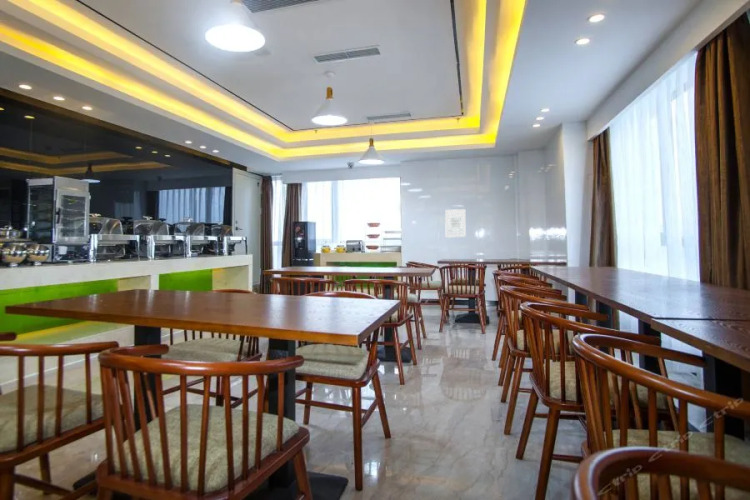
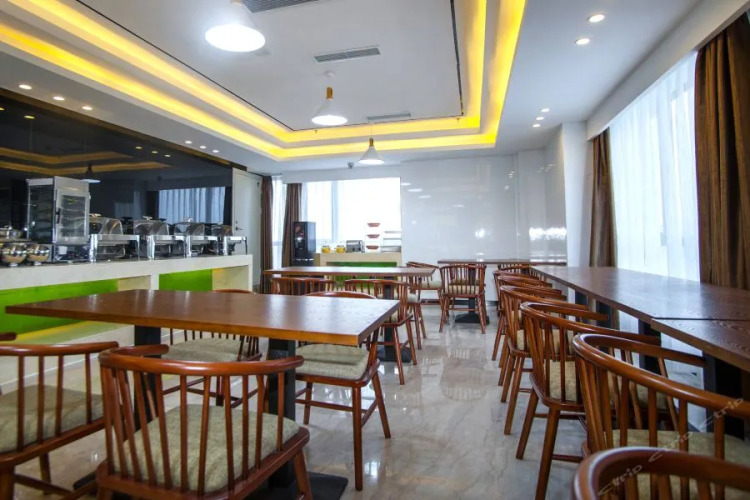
- wall art [444,208,467,238]
